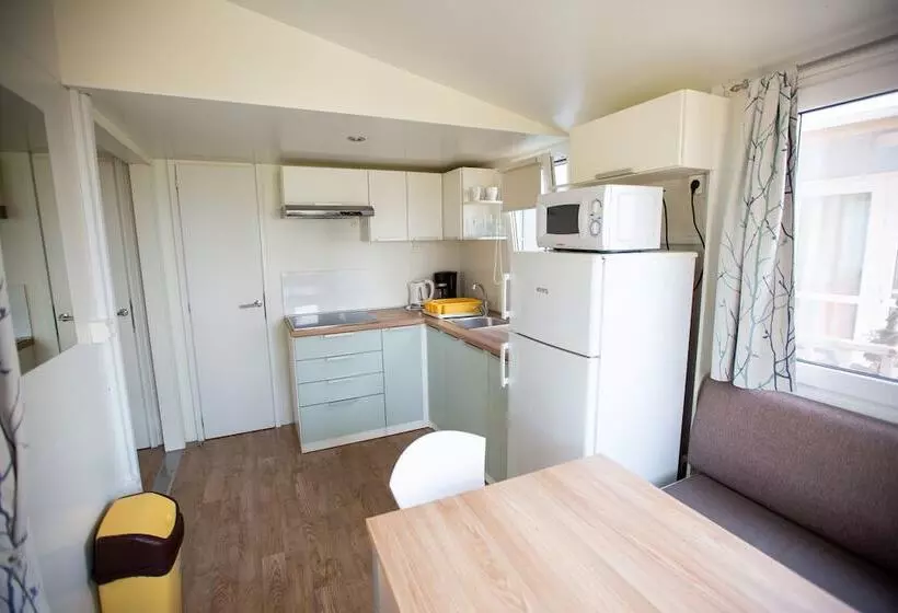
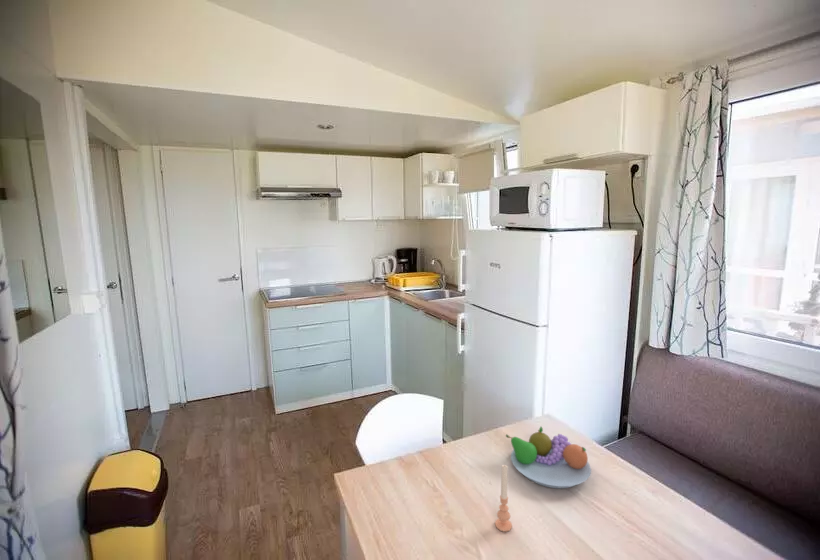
+ fruit bowl [505,425,592,489]
+ candle [494,464,513,533]
